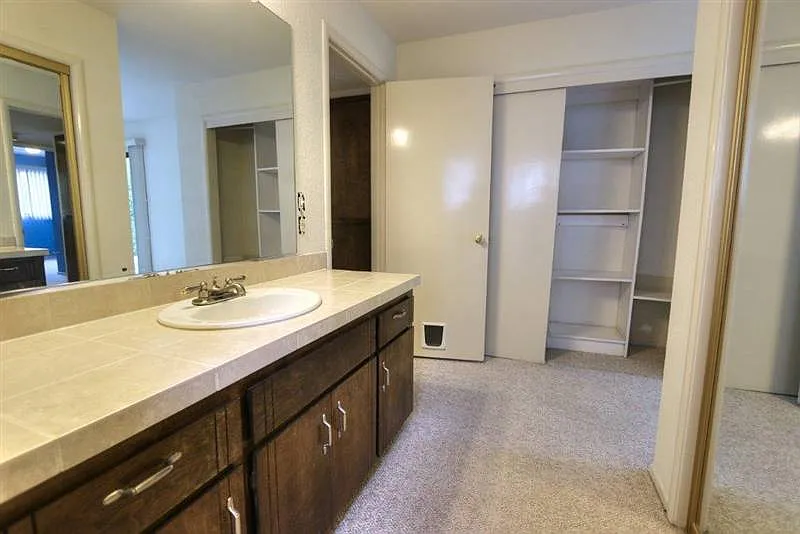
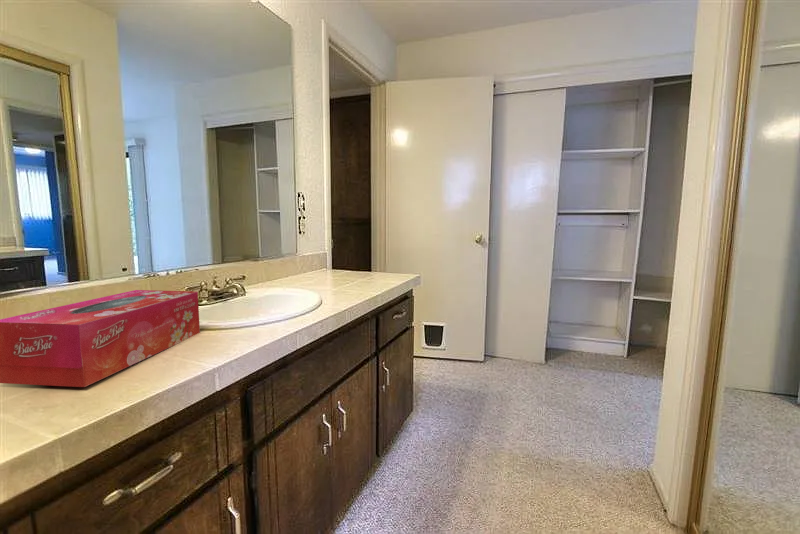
+ tissue box [0,289,201,388]
